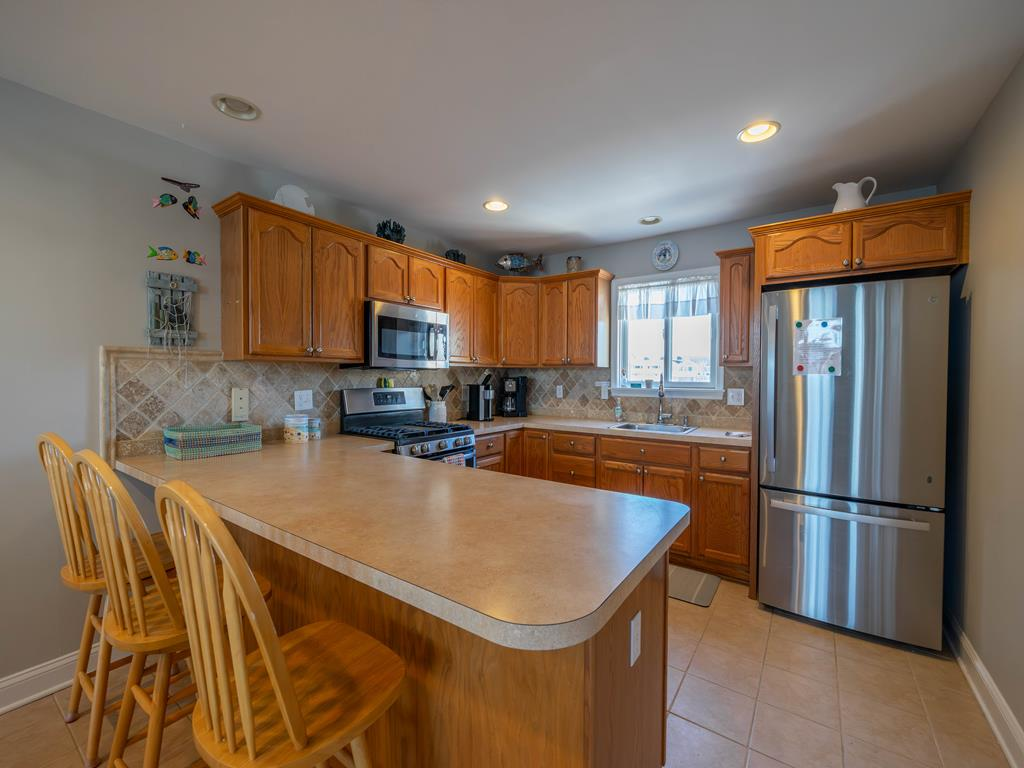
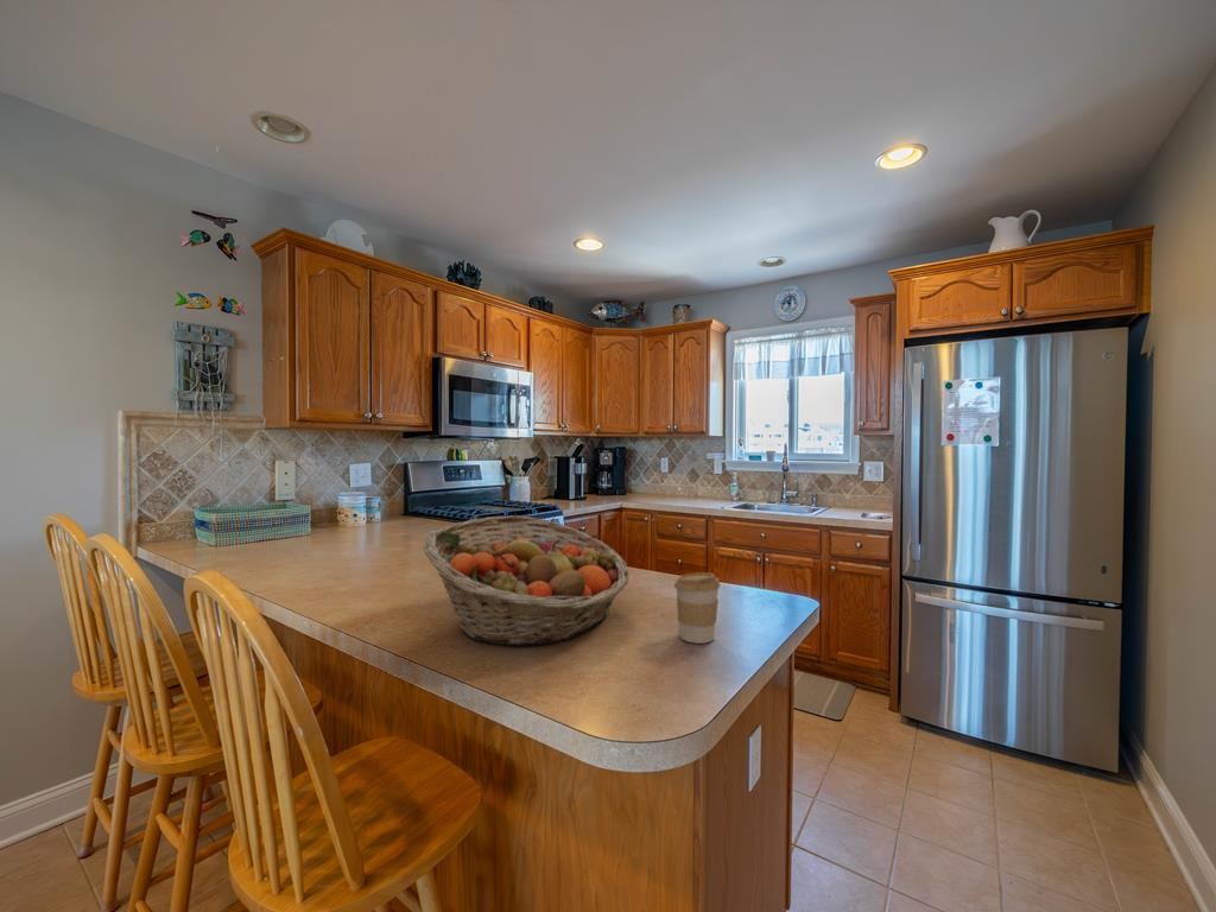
+ coffee cup [673,571,721,645]
+ fruit basket [422,514,631,647]
